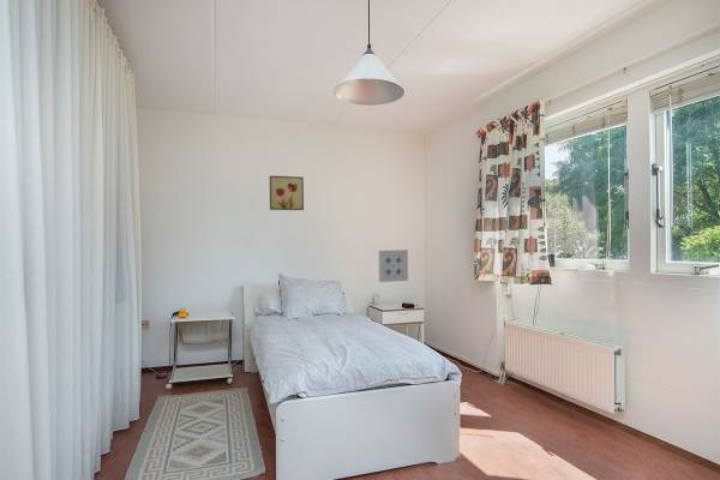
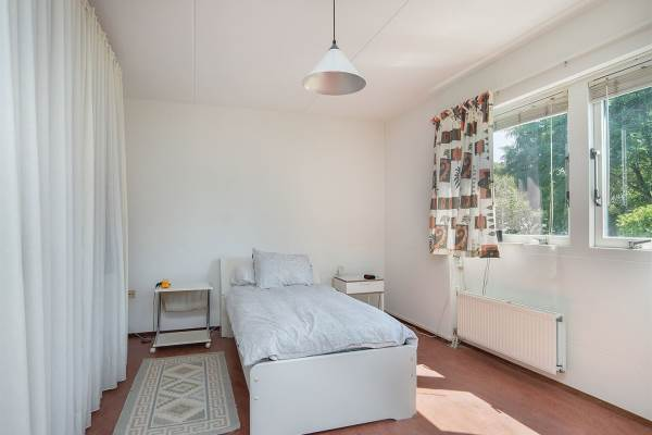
- wall art [269,175,305,211]
- wall art [377,248,409,283]
